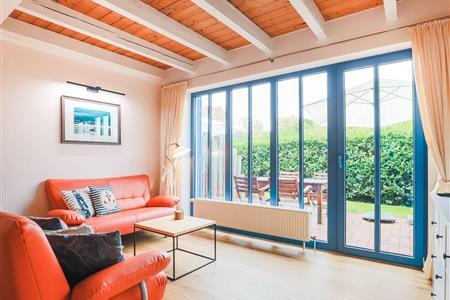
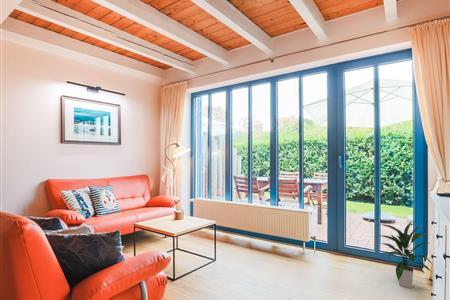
+ indoor plant [377,220,434,289]
